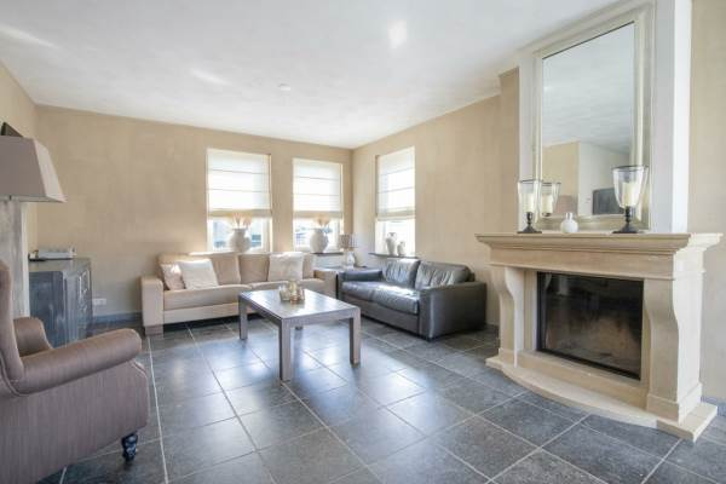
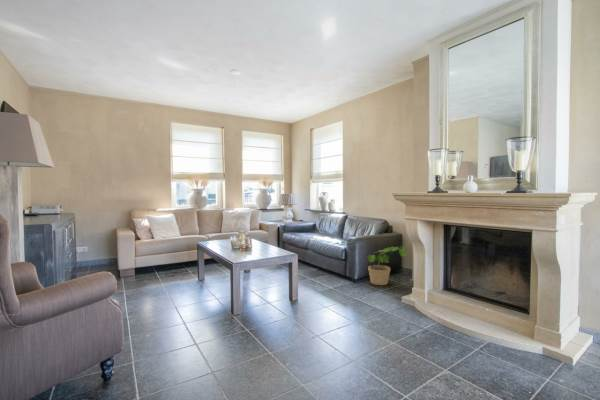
+ potted plant [366,246,410,286]
